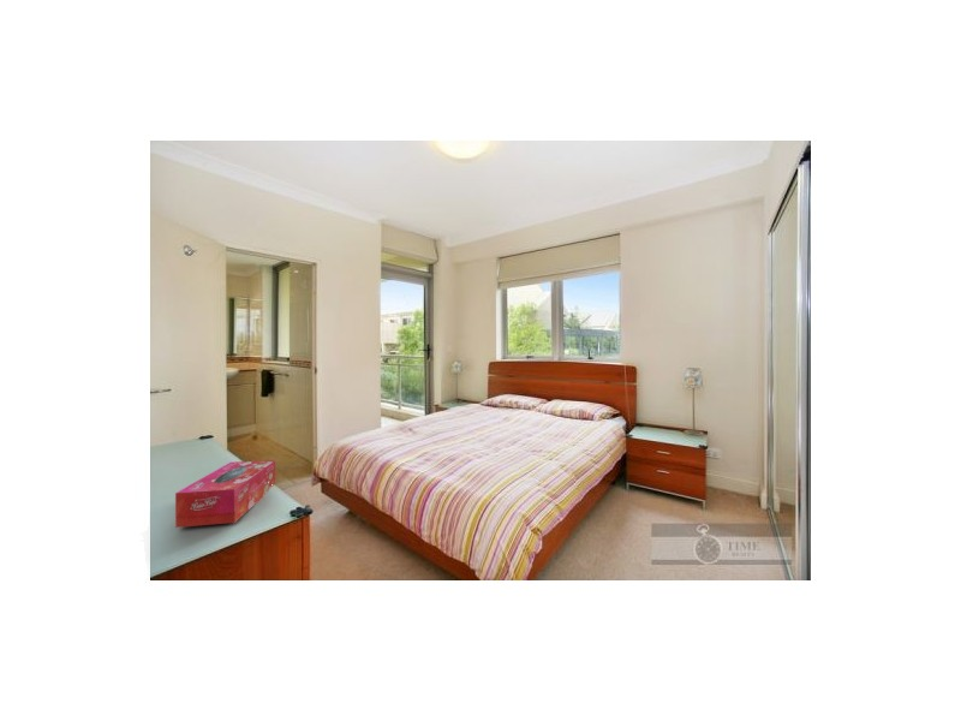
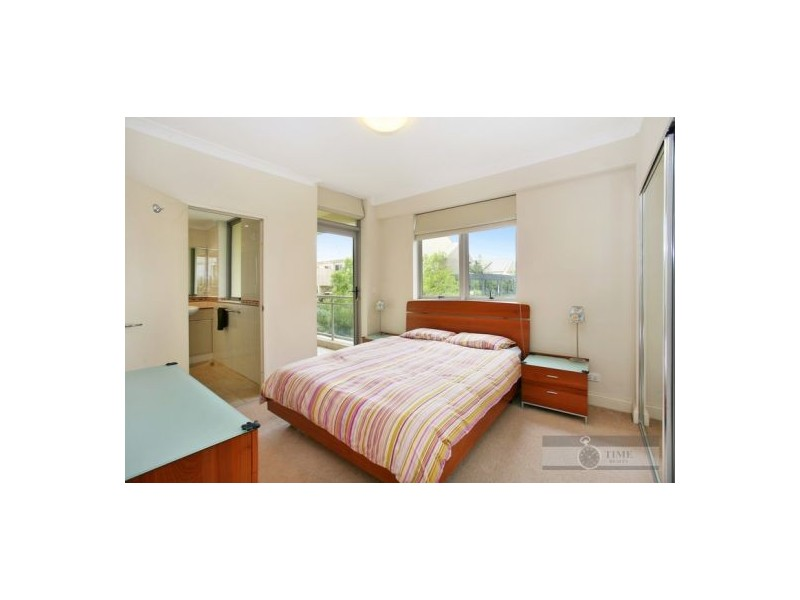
- tissue box [174,459,276,529]
